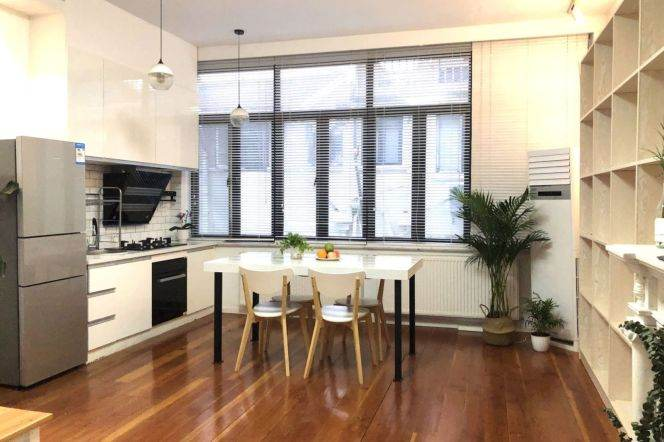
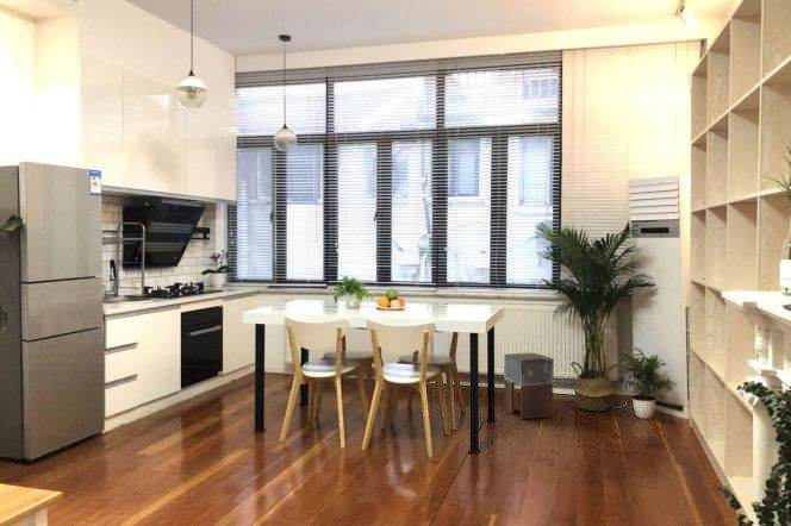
+ stool [503,351,555,420]
